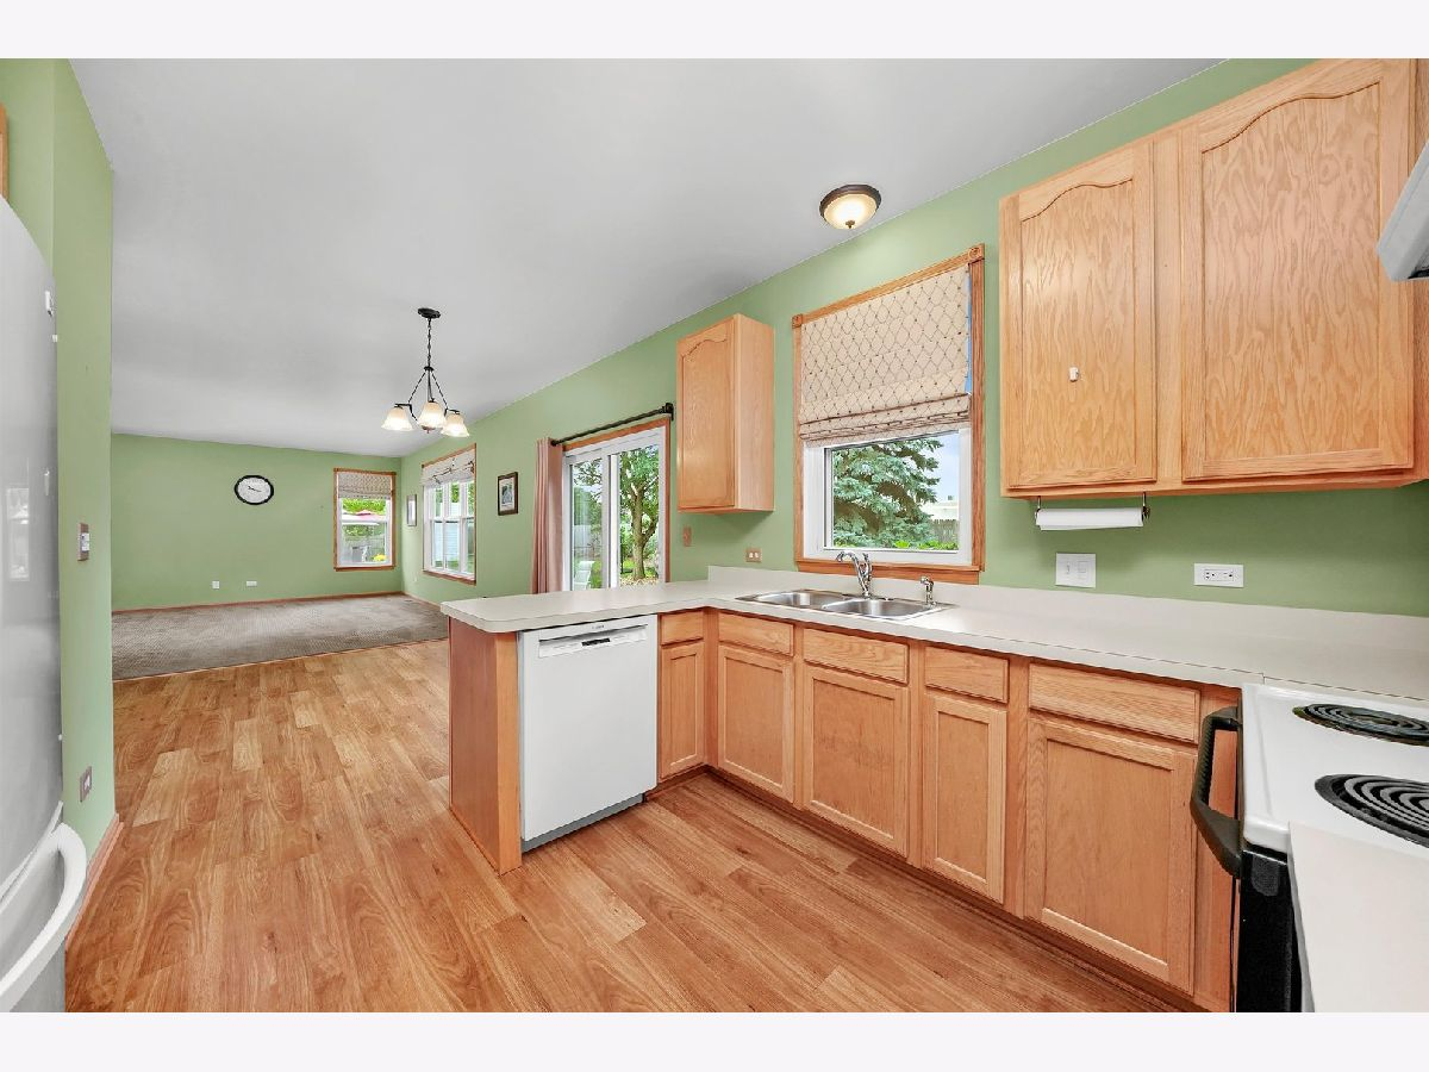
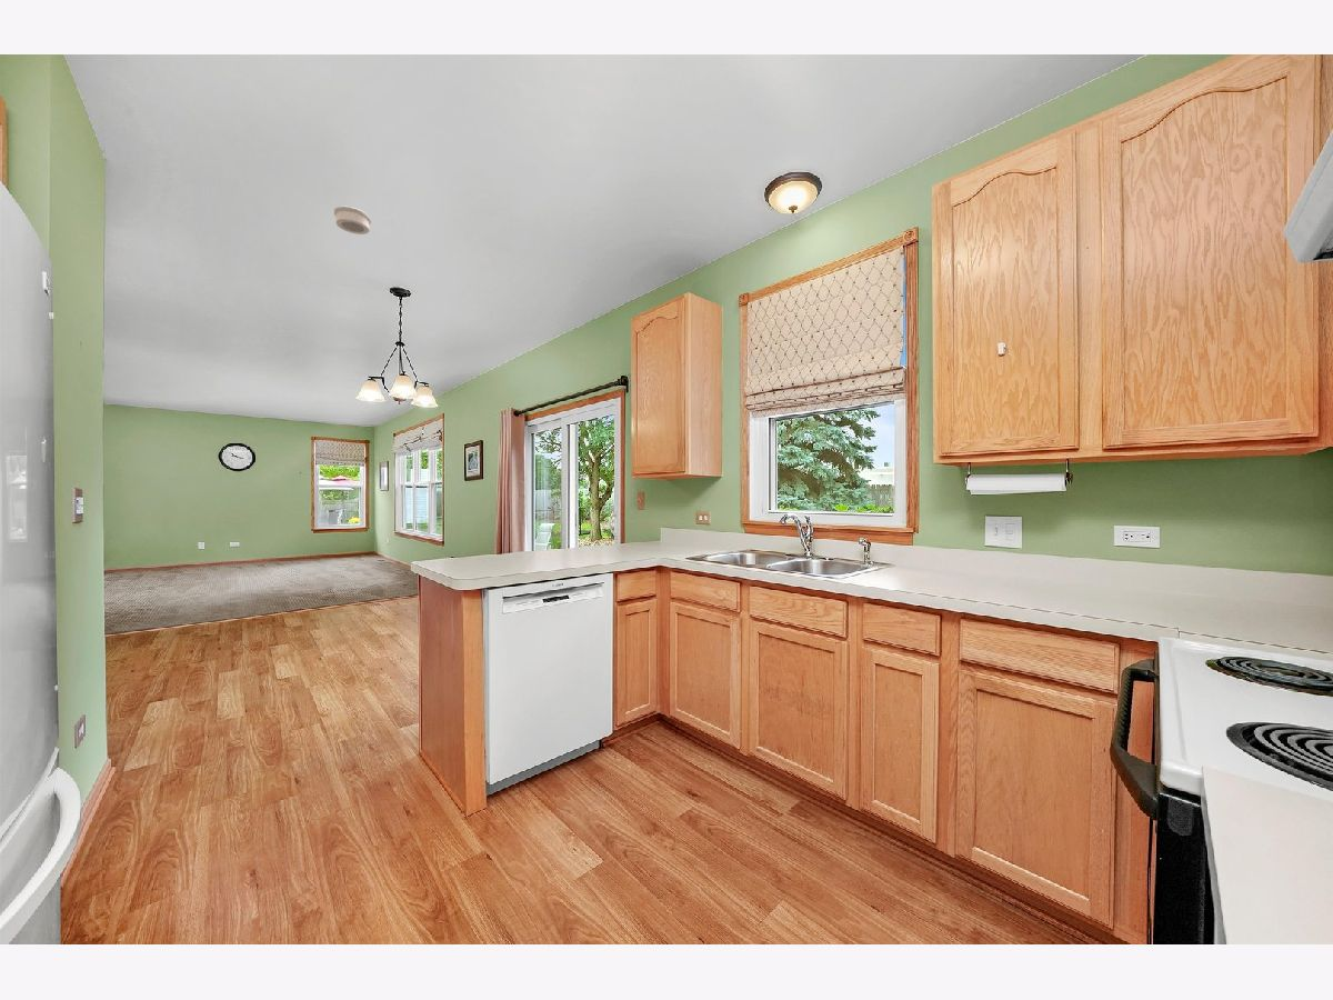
+ smoke detector [333,206,372,236]
